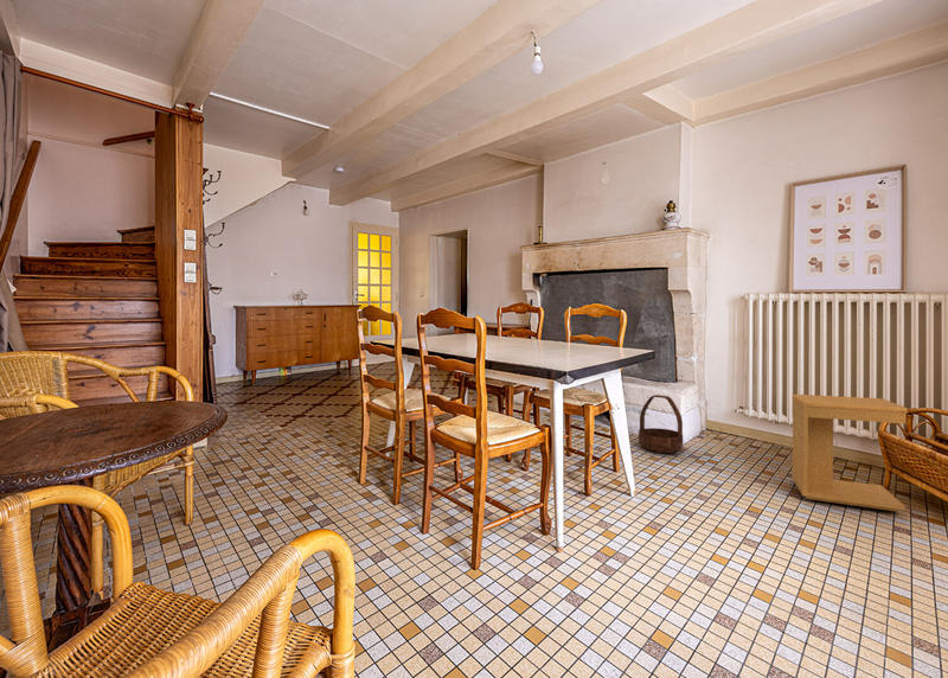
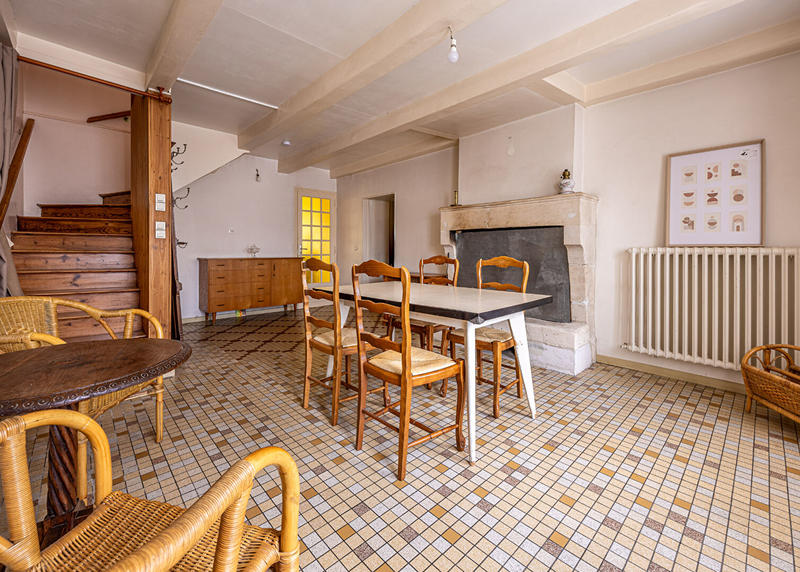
- basket [638,394,684,454]
- side table [790,394,909,512]
